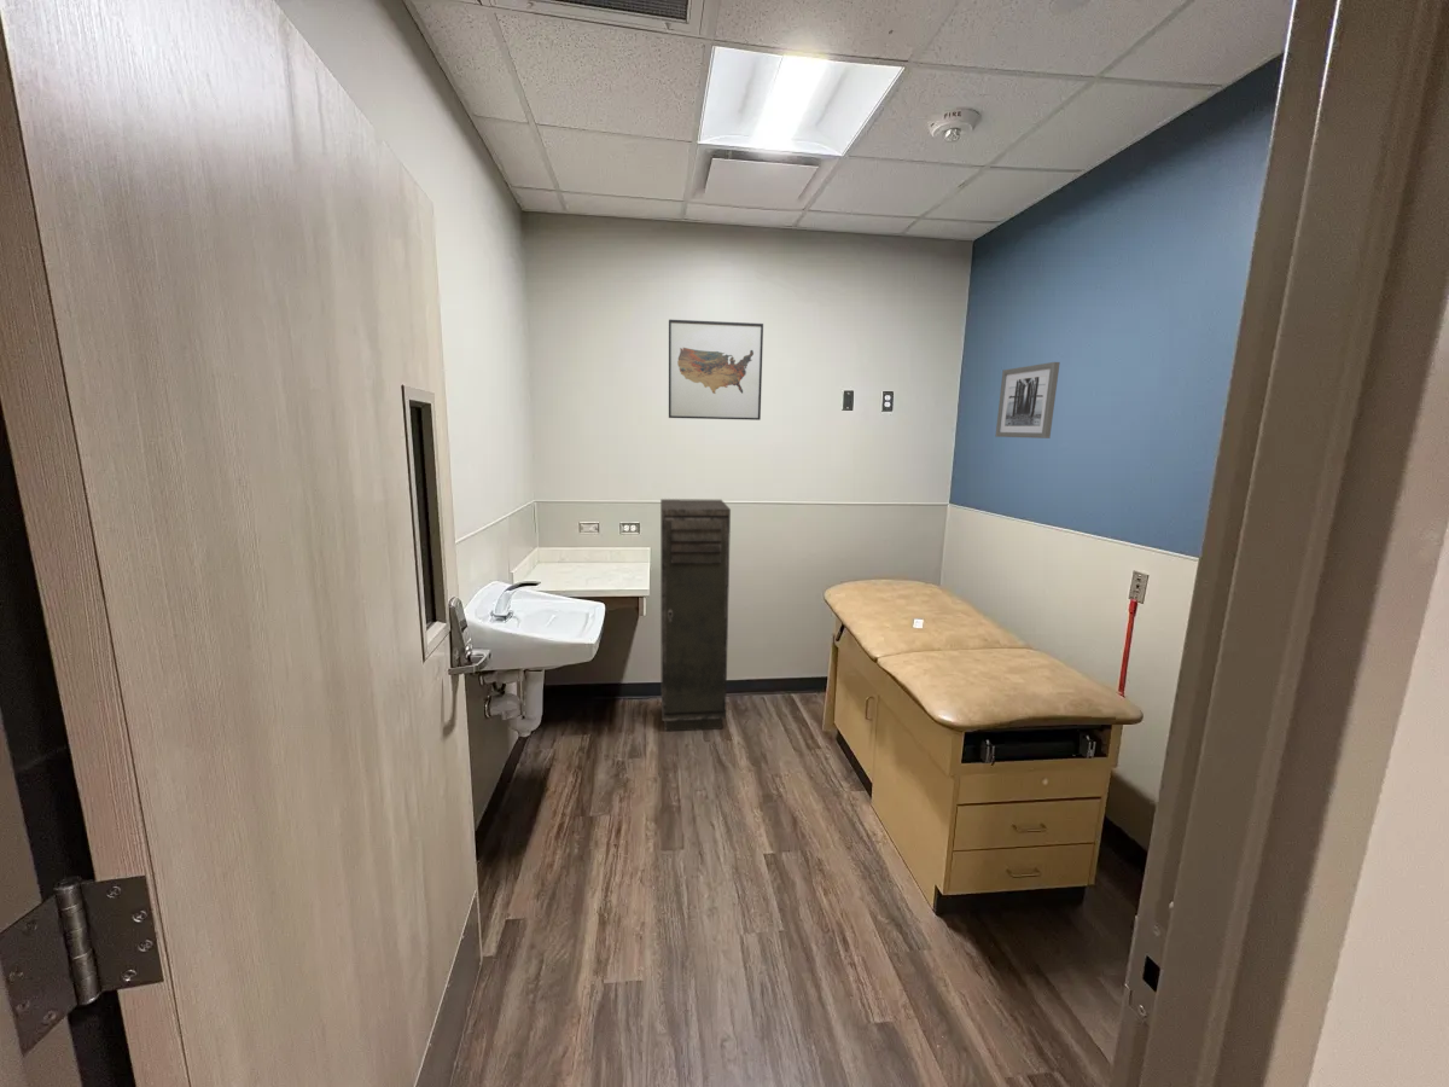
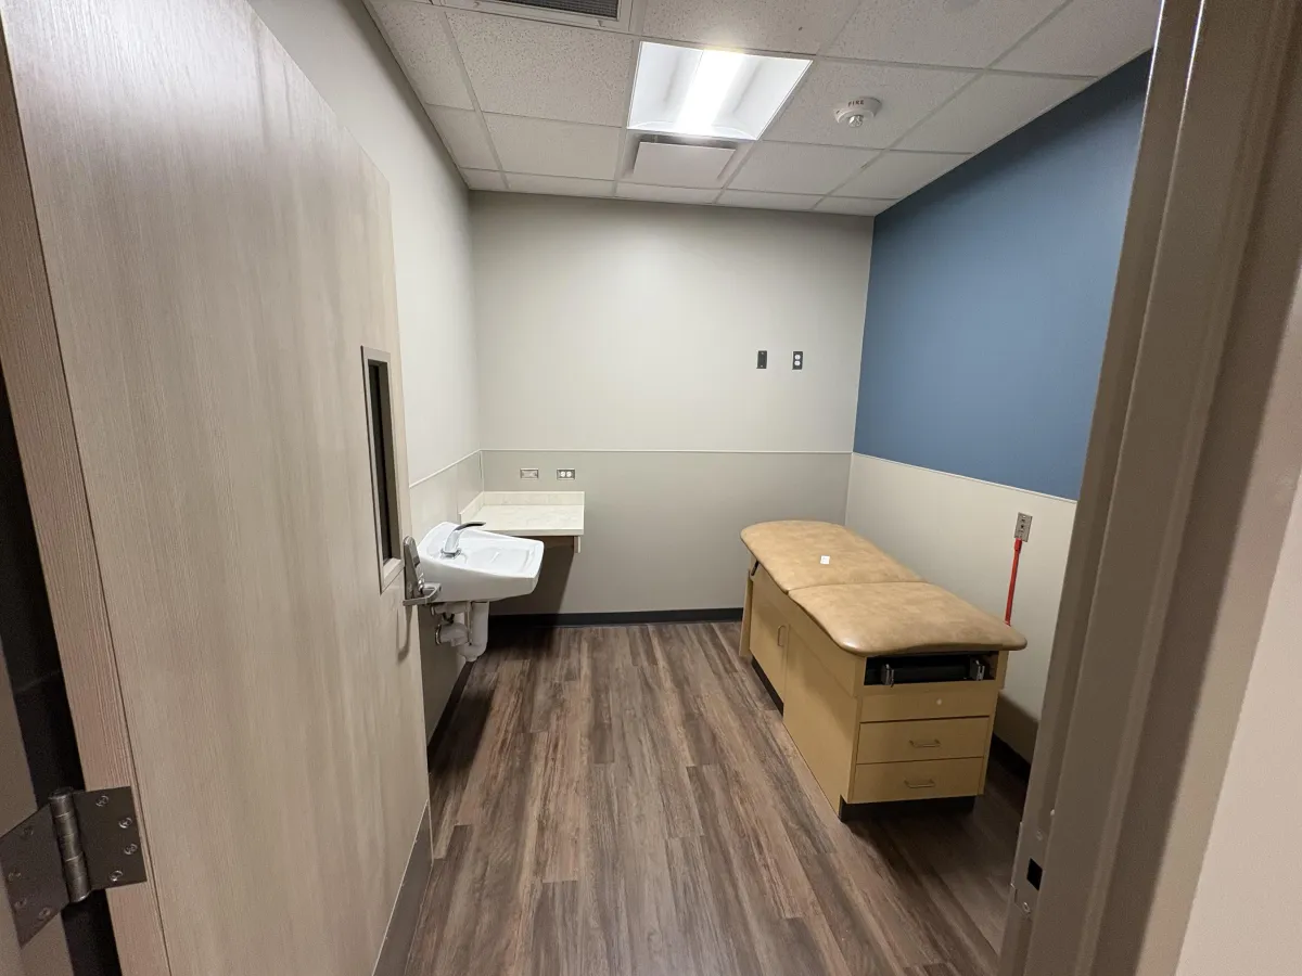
- storage cabinet [659,498,732,732]
- wall art [995,361,1061,440]
- wall art [668,319,764,422]
